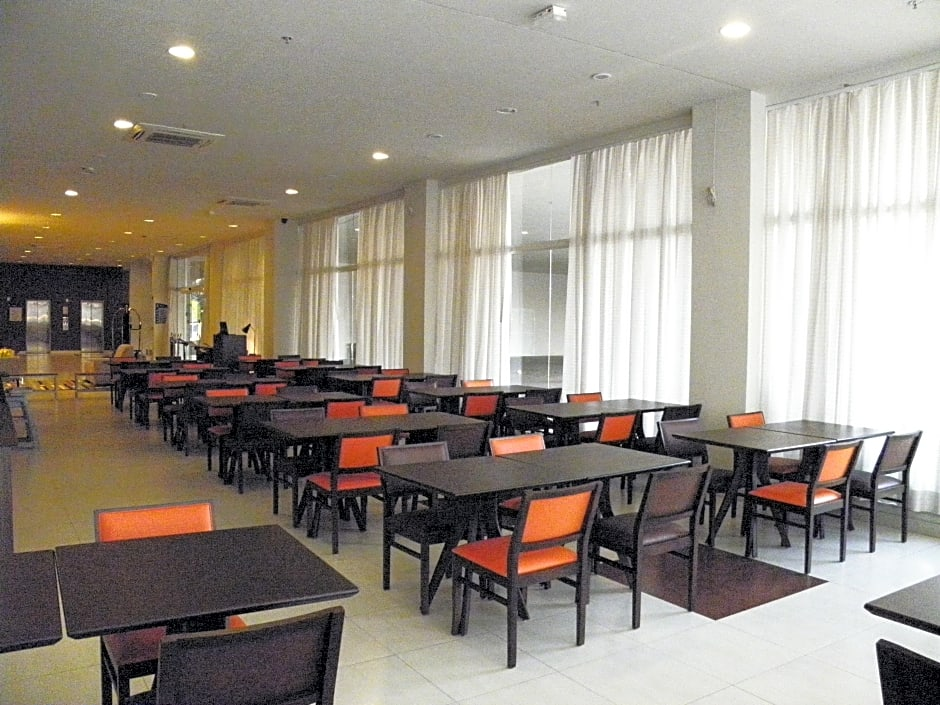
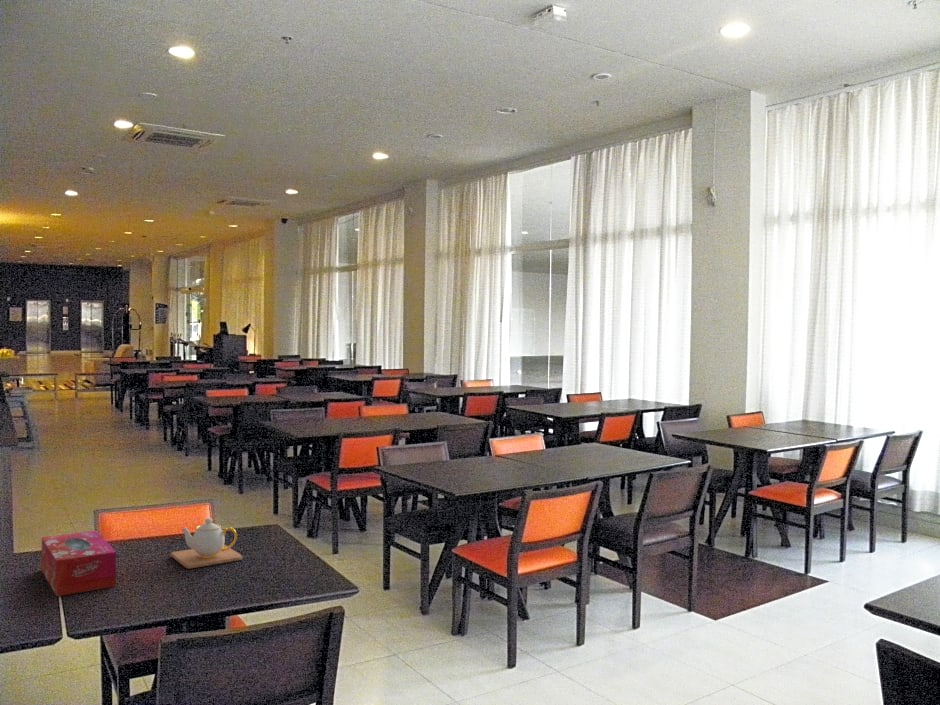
+ teapot [170,517,243,570]
+ tissue box [40,530,117,597]
